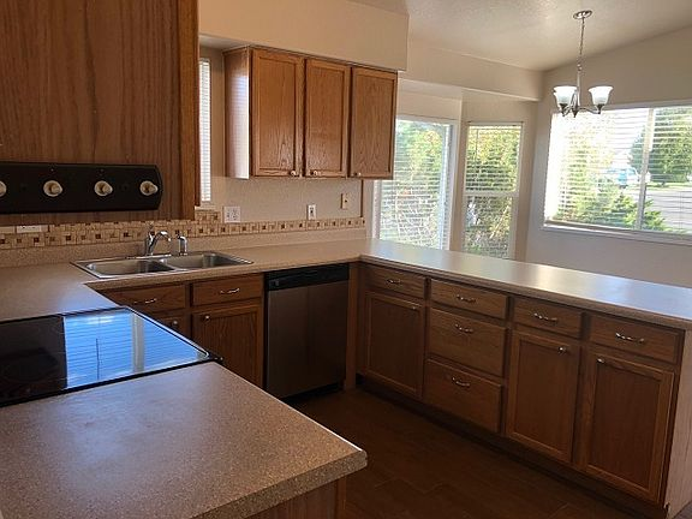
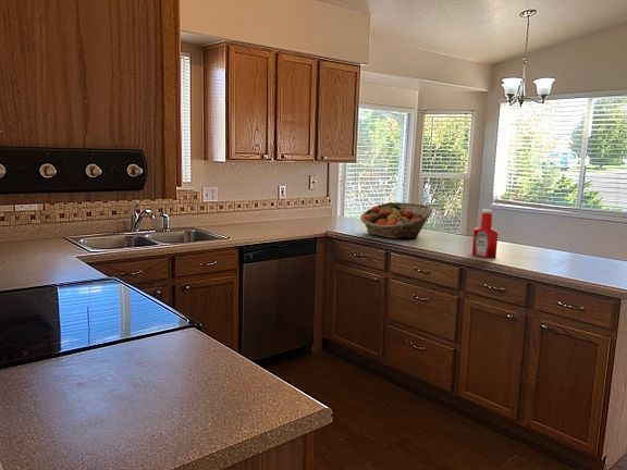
+ soap bottle [471,209,499,259]
+ fruit basket [359,201,433,239]
